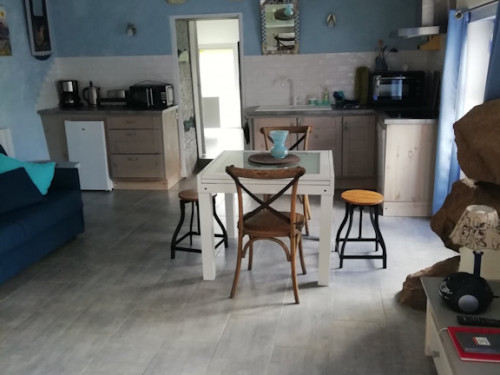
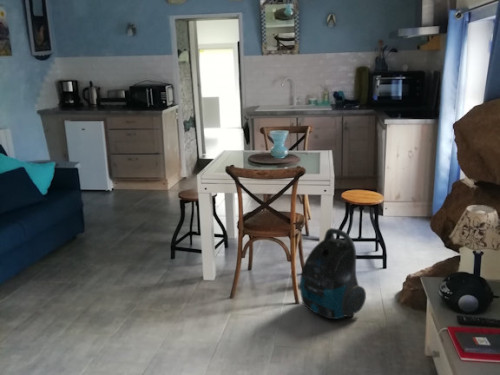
+ vacuum cleaner [299,227,367,320]
